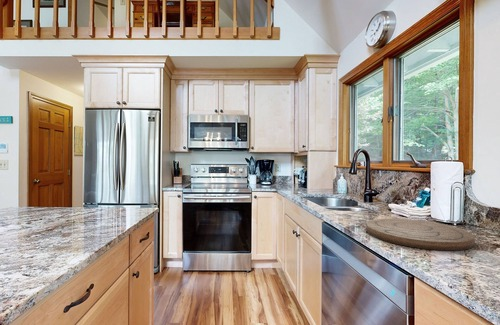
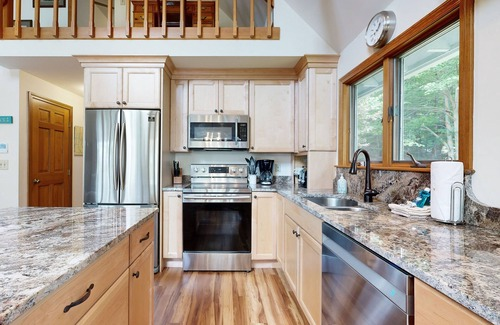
- cutting board [365,218,476,251]
